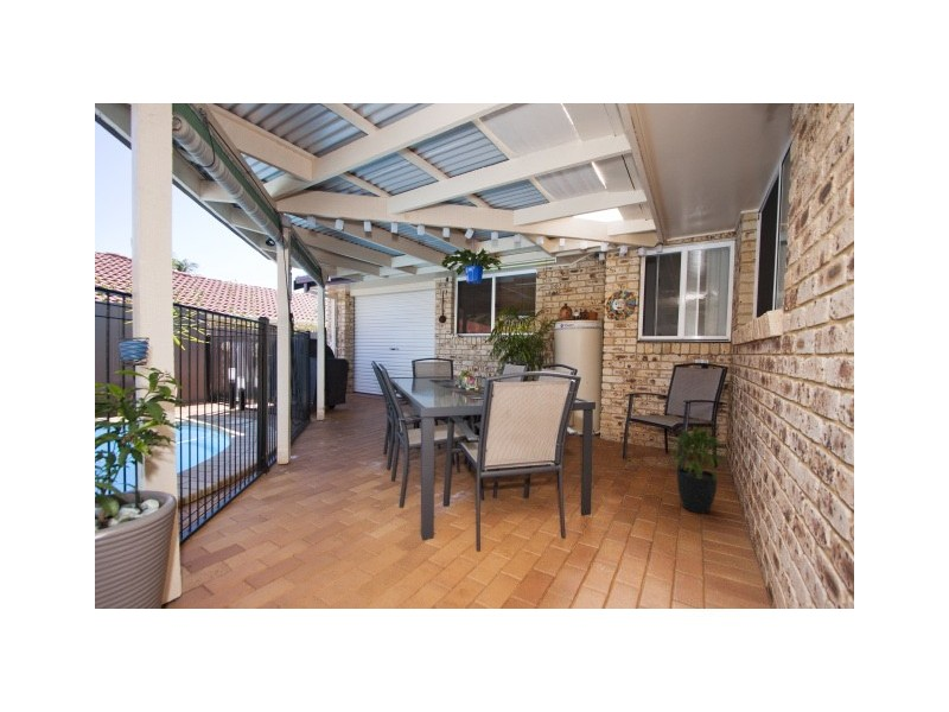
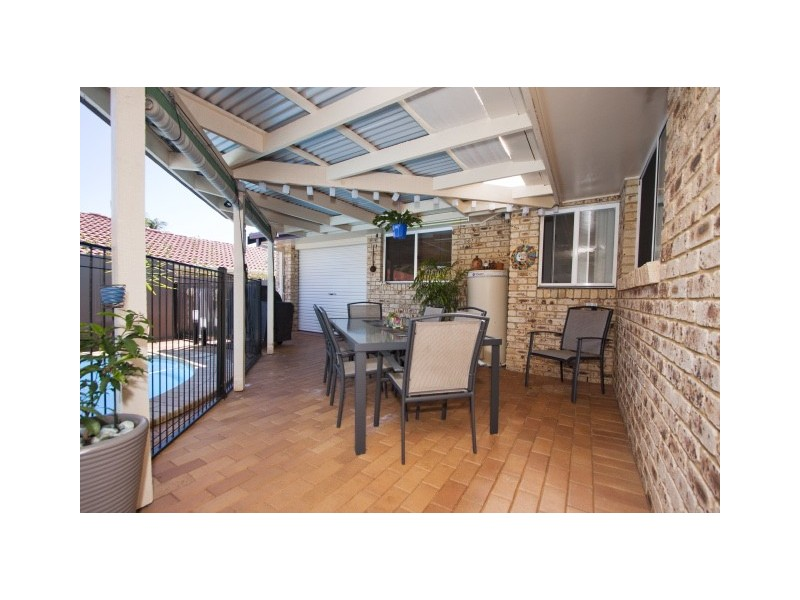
- potted plant [669,425,732,515]
